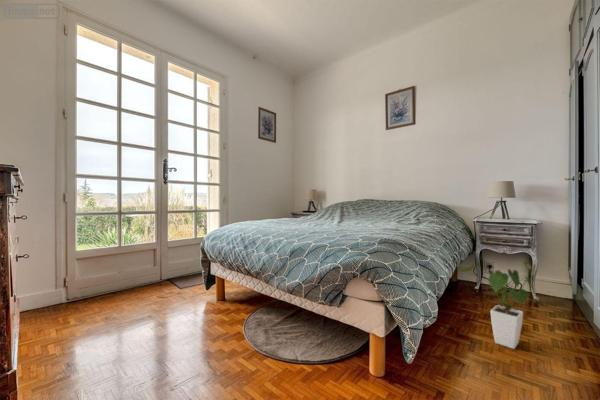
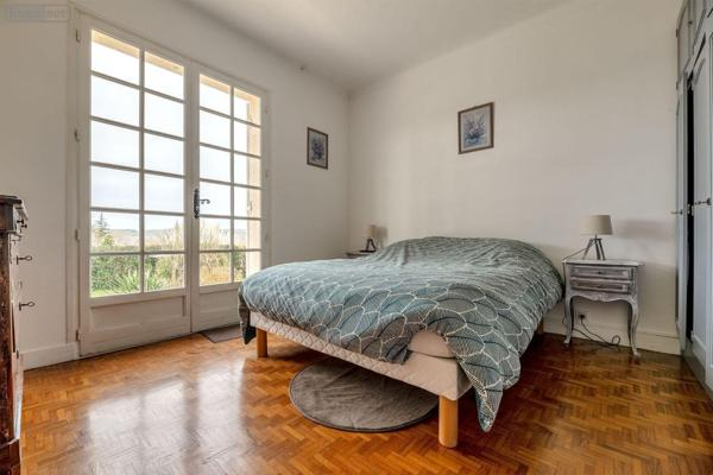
- house plant [458,258,536,350]
